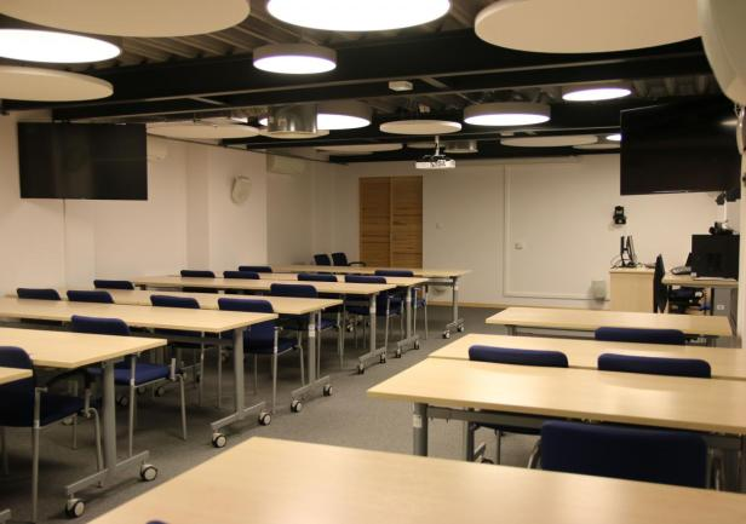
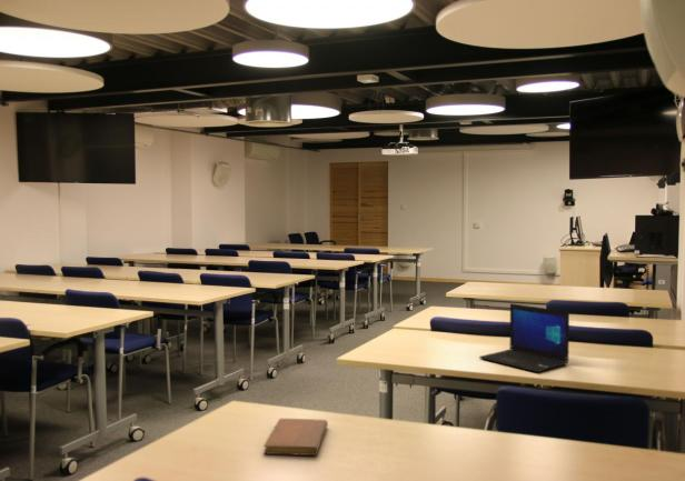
+ laptop [478,302,570,373]
+ notebook [262,418,329,457]
